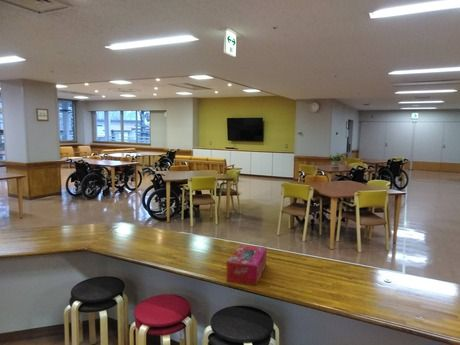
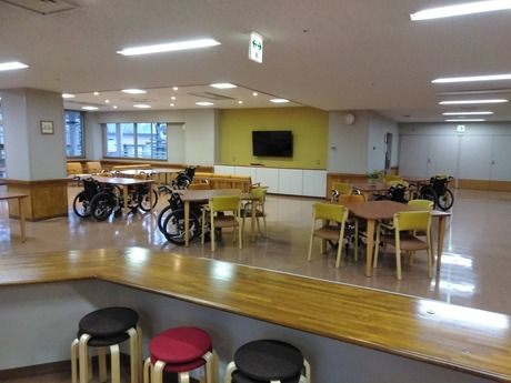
- tissue box [225,244,267,287]
